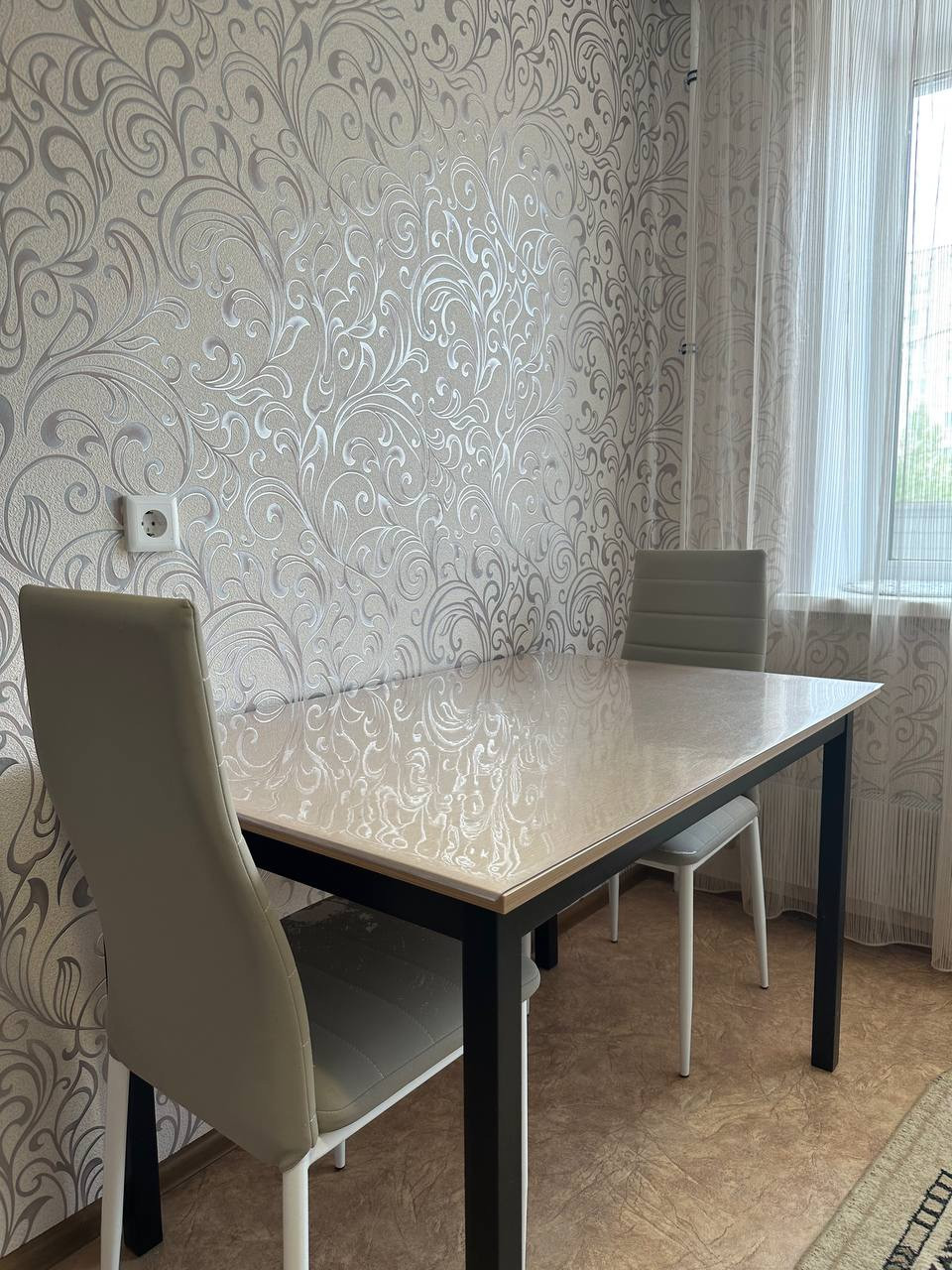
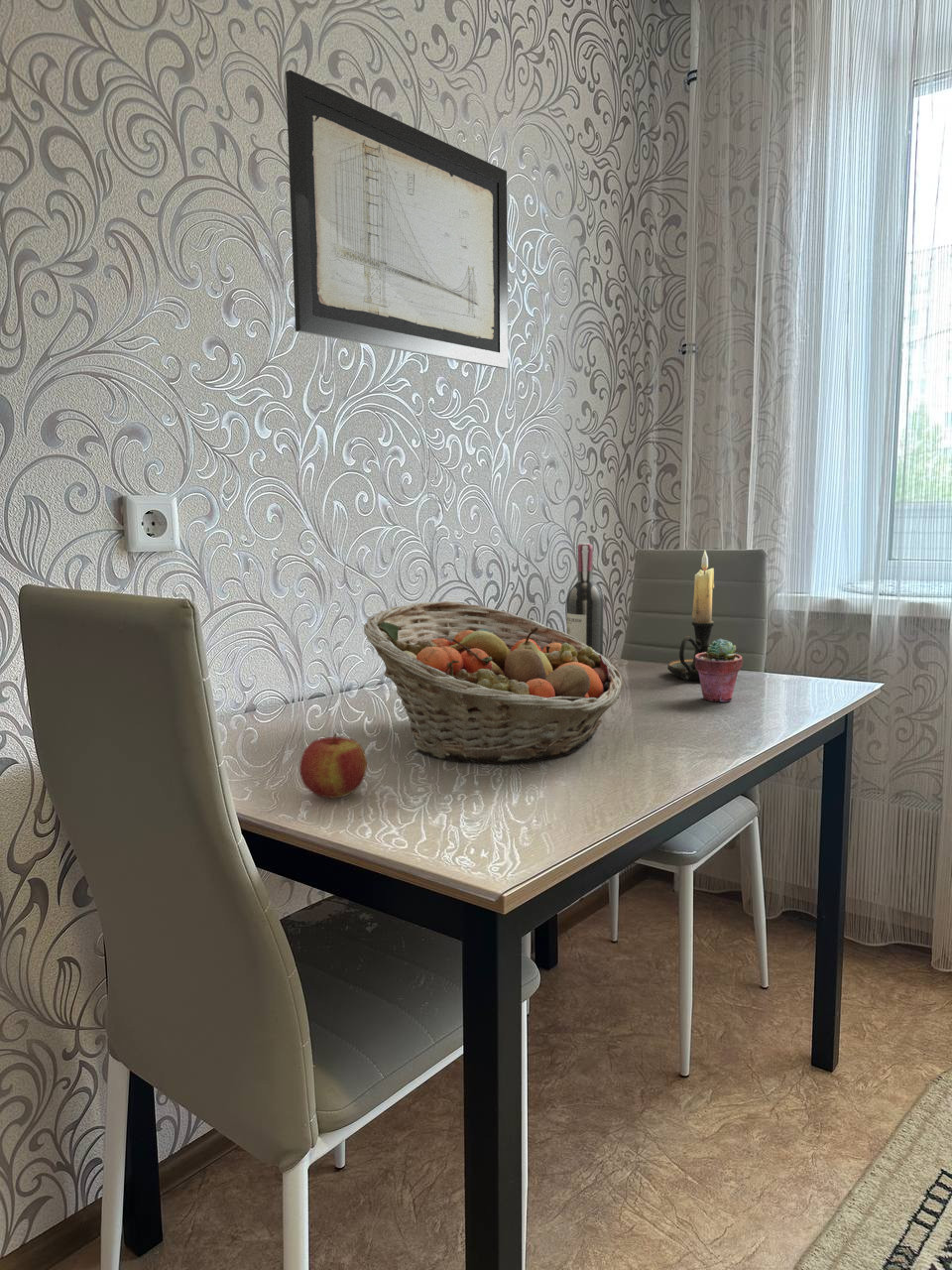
+ fruit basket [363,600,624,764]
+ wall art [285,69,509,370]
+ candle holder [667,550,715,682]
+ apple [298,733,368,800]
+ potted succulent [695,637,744,702]
+ wine bottle [565,543,604,657]
